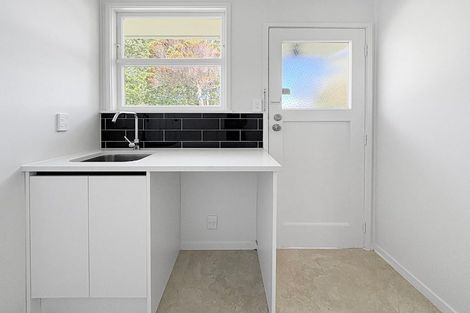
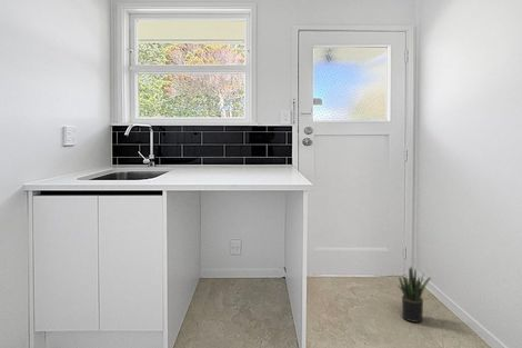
+ potted plant [396,265,432,324]
